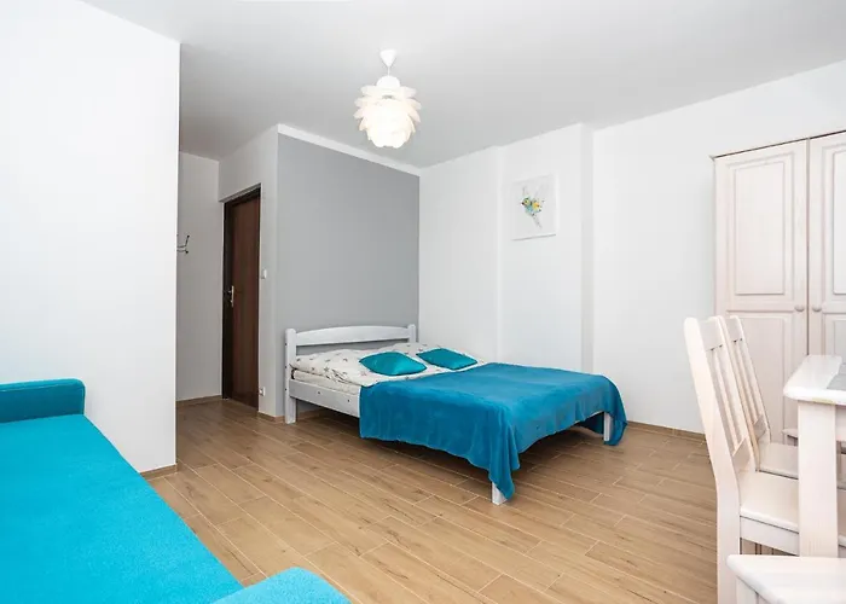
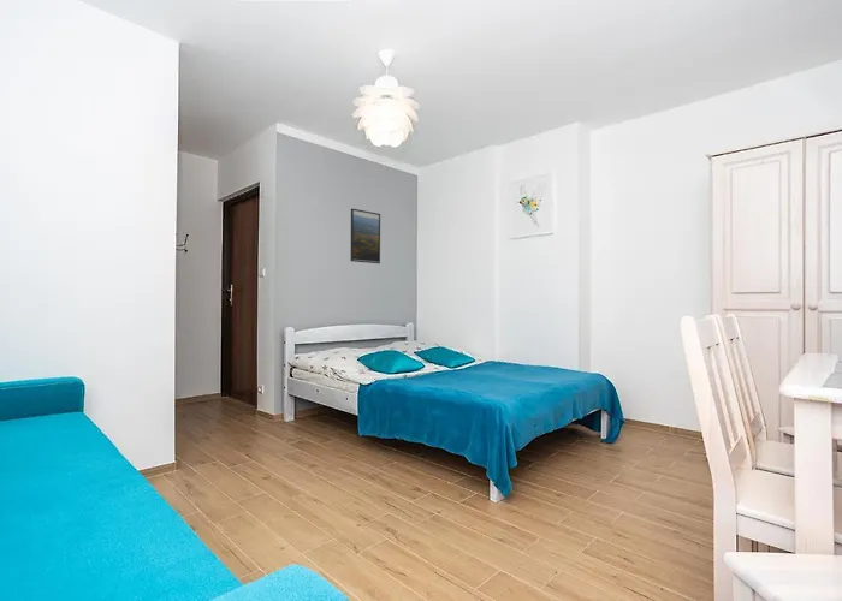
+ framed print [350,208,381,264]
